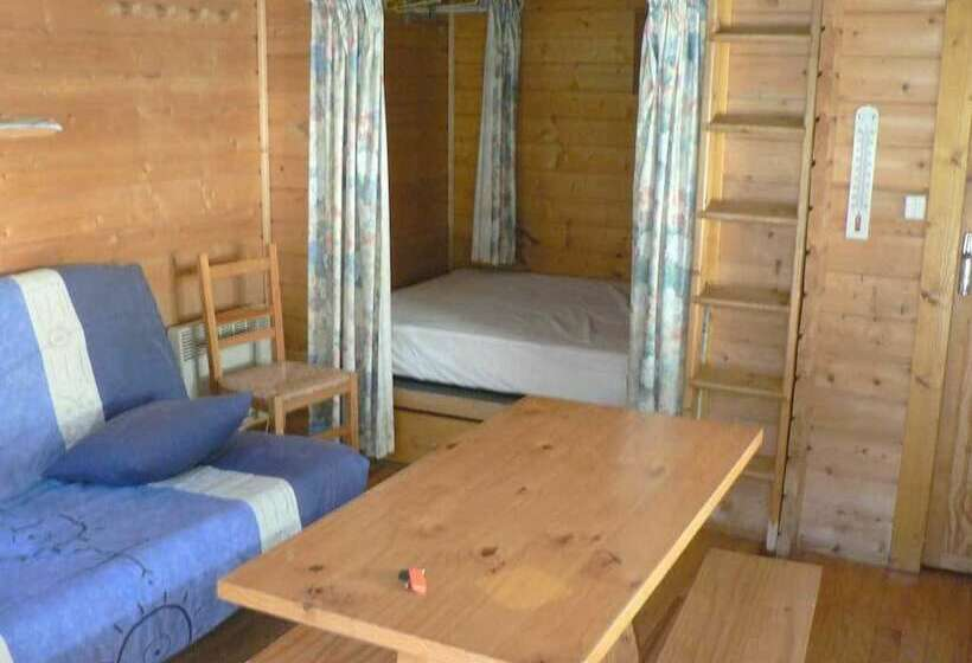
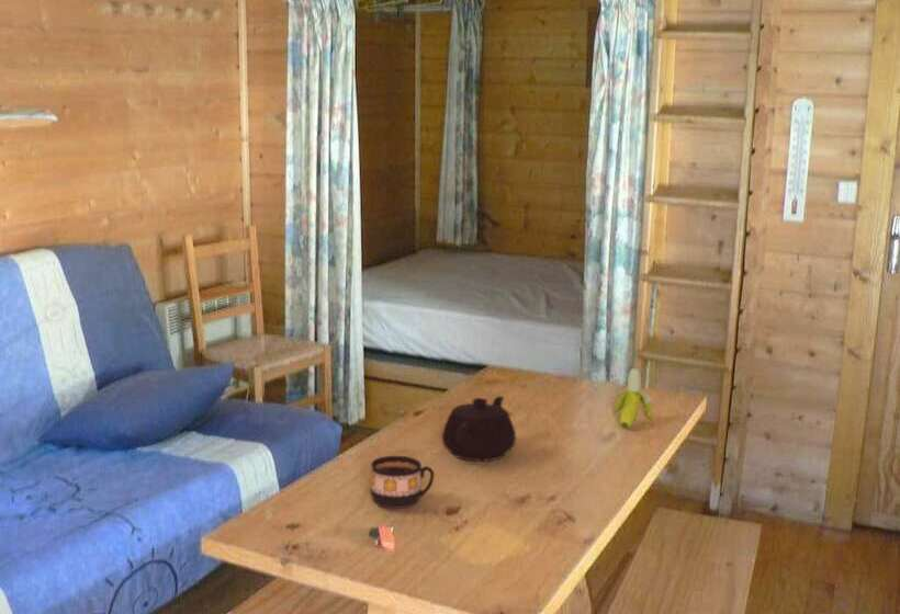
+ teapot [441,395,517,463]
+ banana [608,367,654,429]
+ cup [370,455,435,510]
